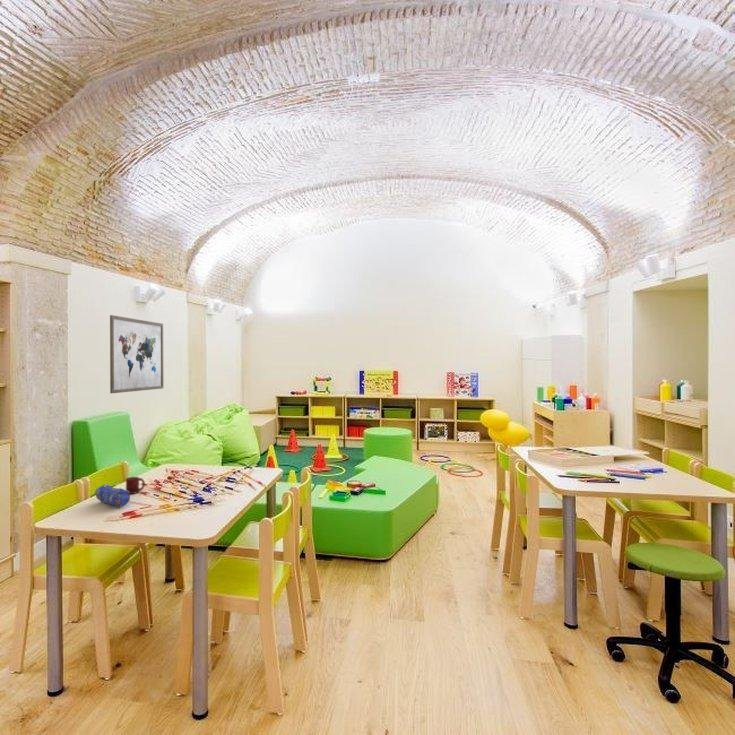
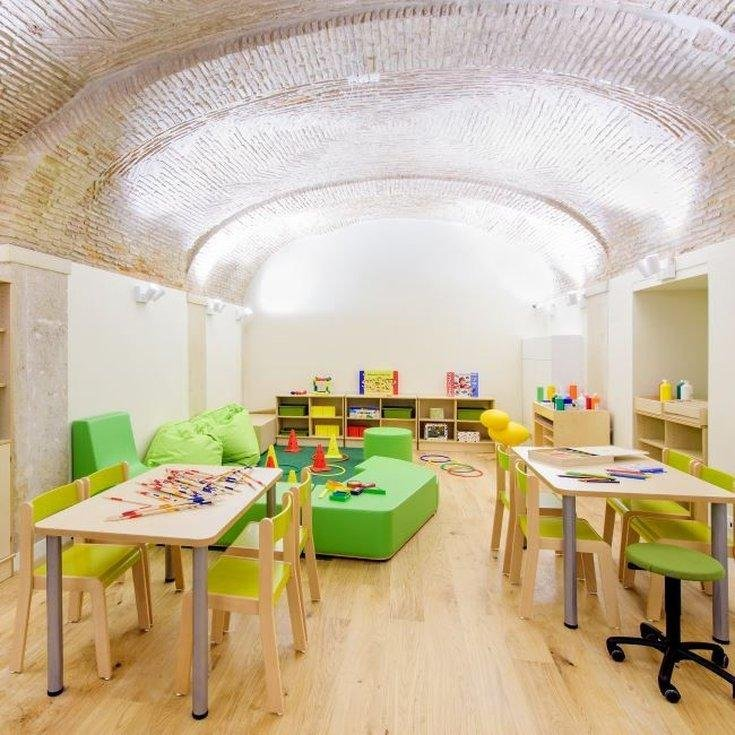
- cup [125,476,146,495]
- wall art [109,314,164,394]
- pencil case [94,483,131,508]
